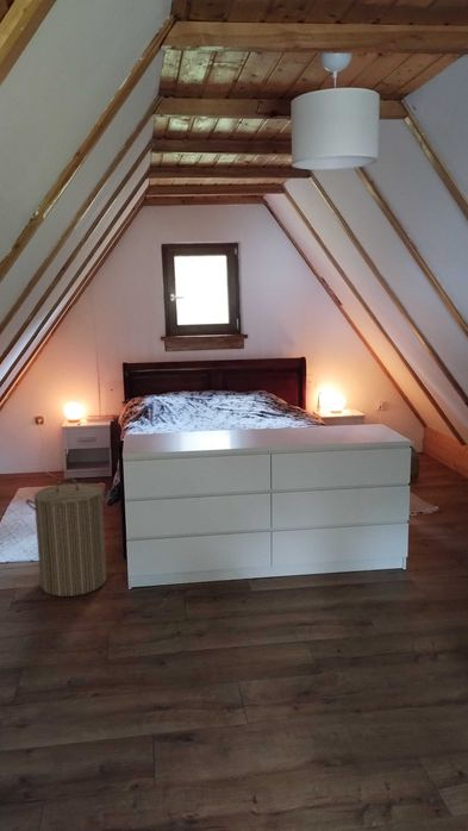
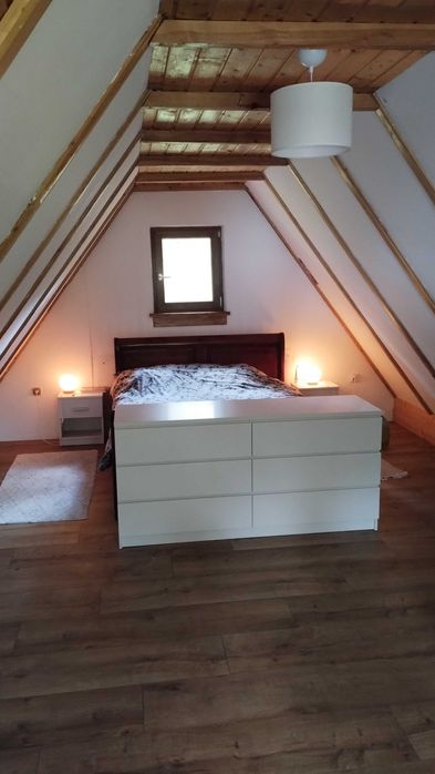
- laundry hamper [25,476,112,598]
